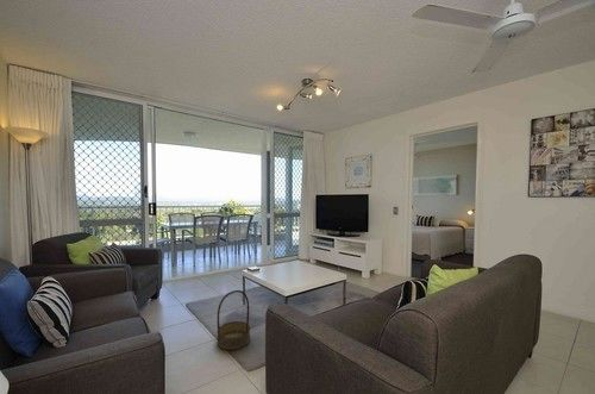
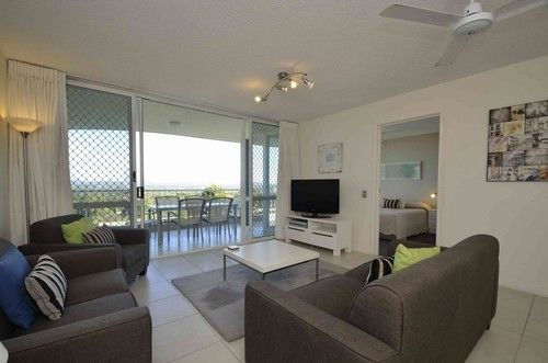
- basket [215,289,251,351]
